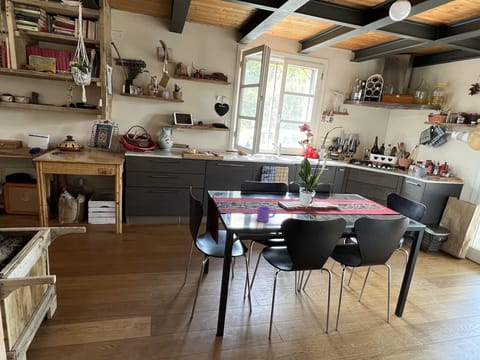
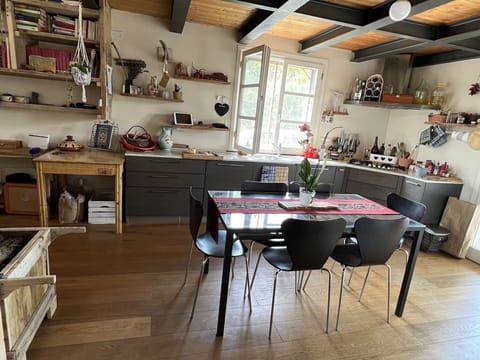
- mug [256,205,277,223]
